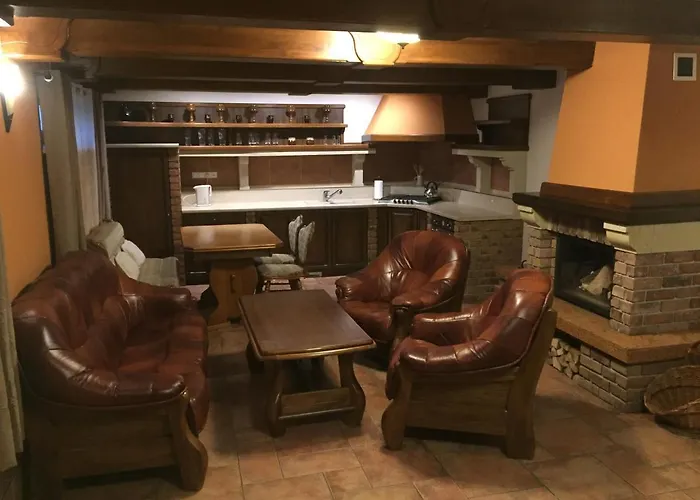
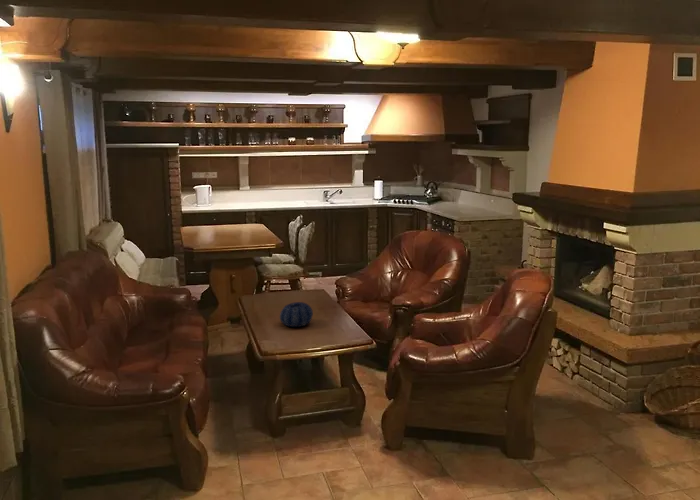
+ decorative bowl [279,301,314,328]
